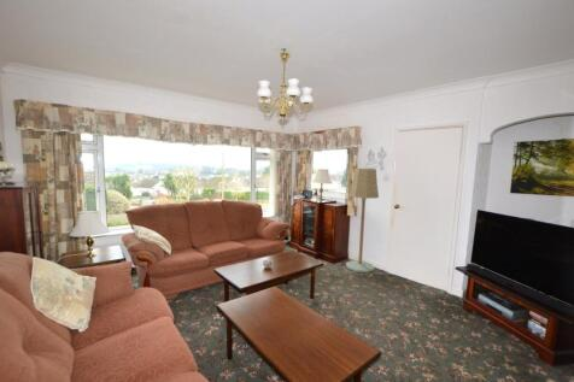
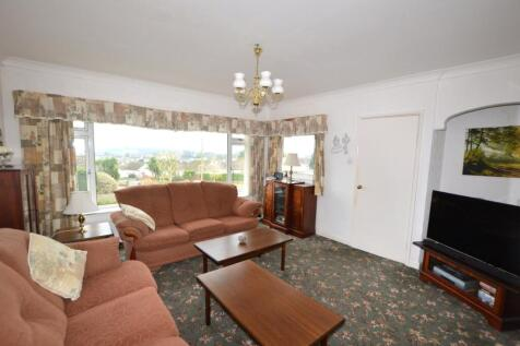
- floor lamp [345,168,380,274]
